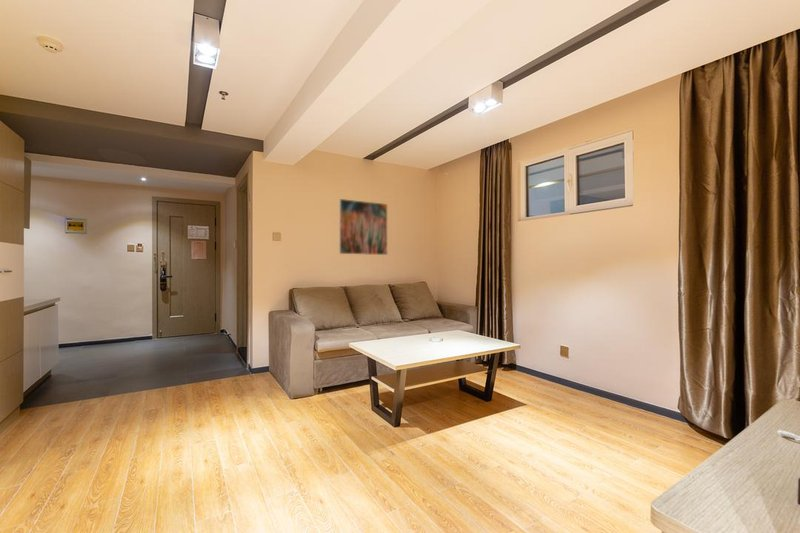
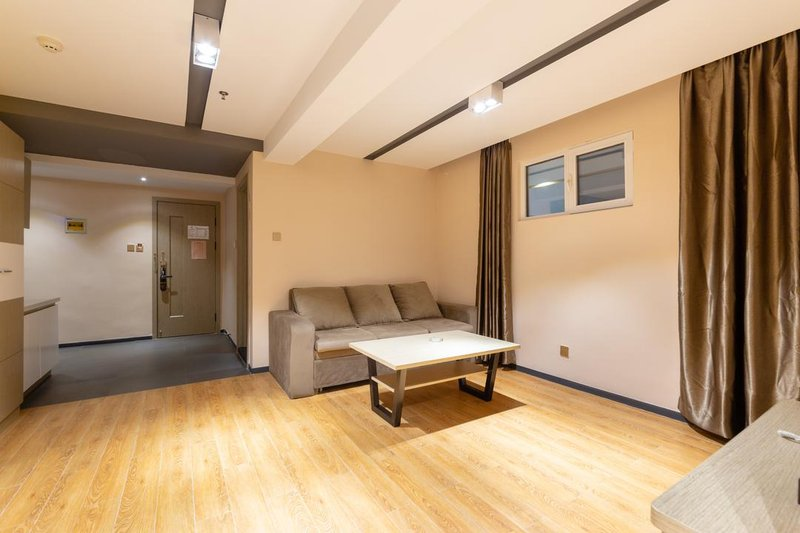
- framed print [338,198,388,256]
